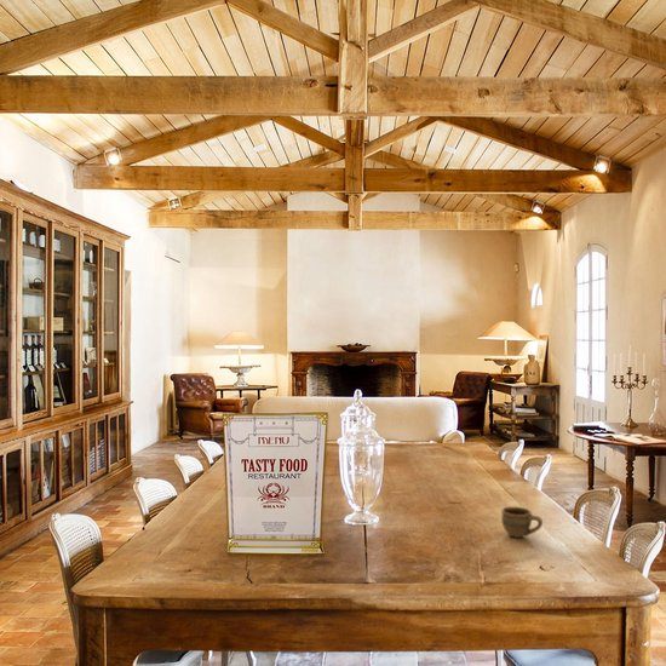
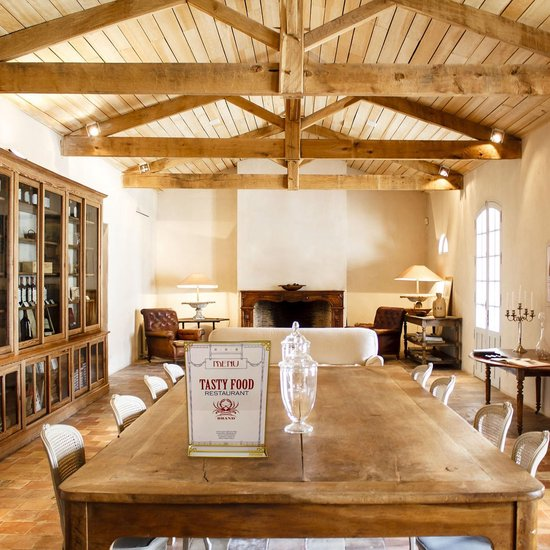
- cup [500,506,544,539]
